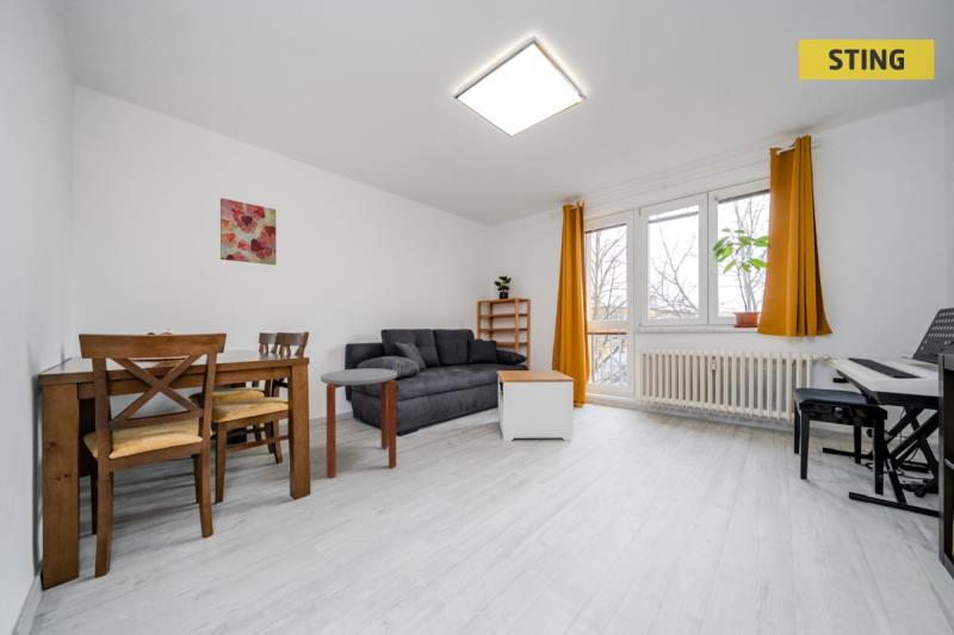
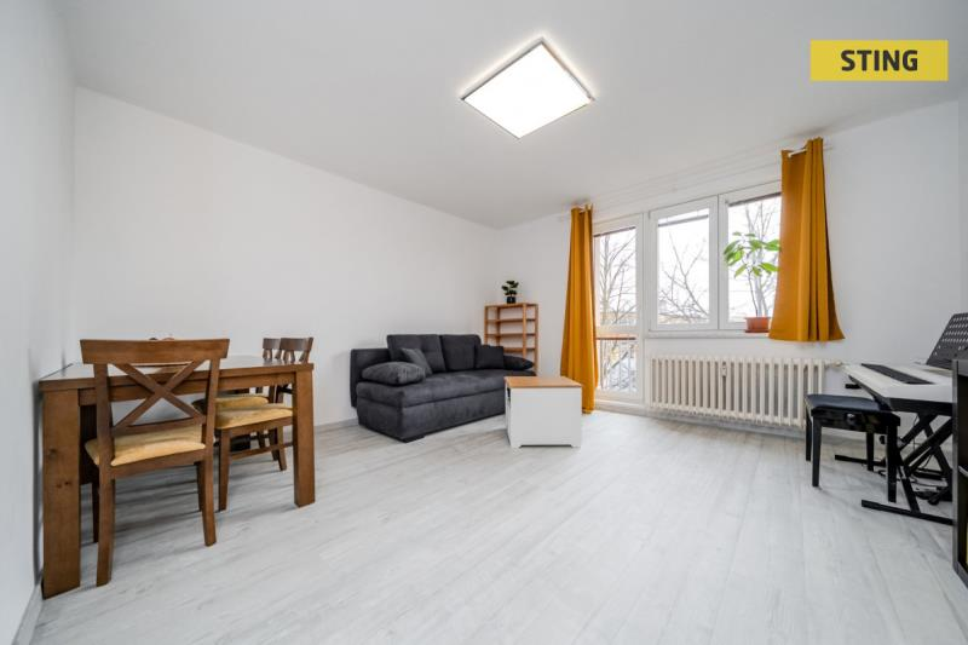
- wall art [219,197,278,266]
- side table [320,367,398,479]
